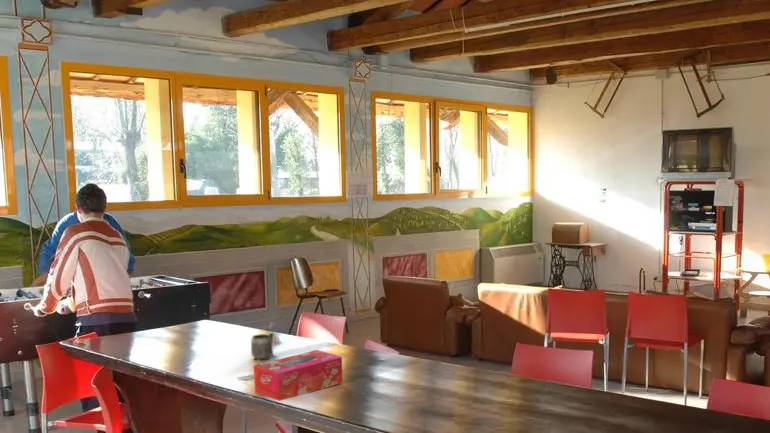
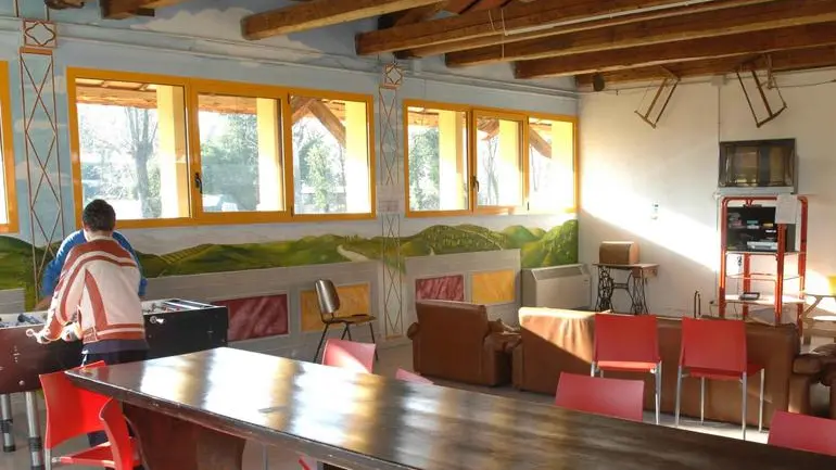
- mug [250,332,274,361]
- tissue box [253,349,344,402]
